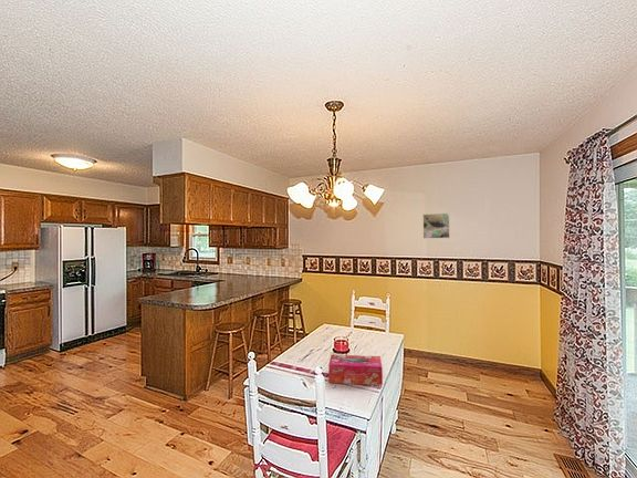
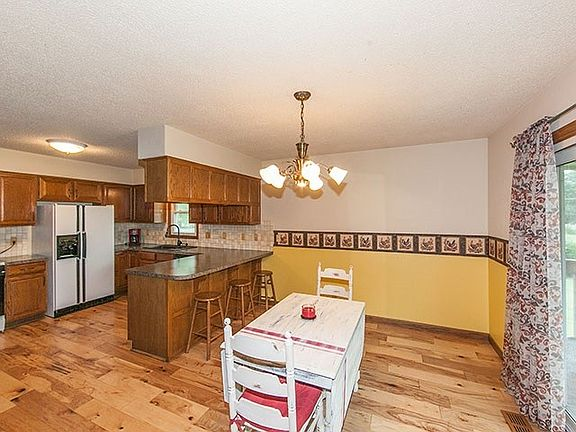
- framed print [422,212,451,239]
- tissue box [327,354,384,386]
